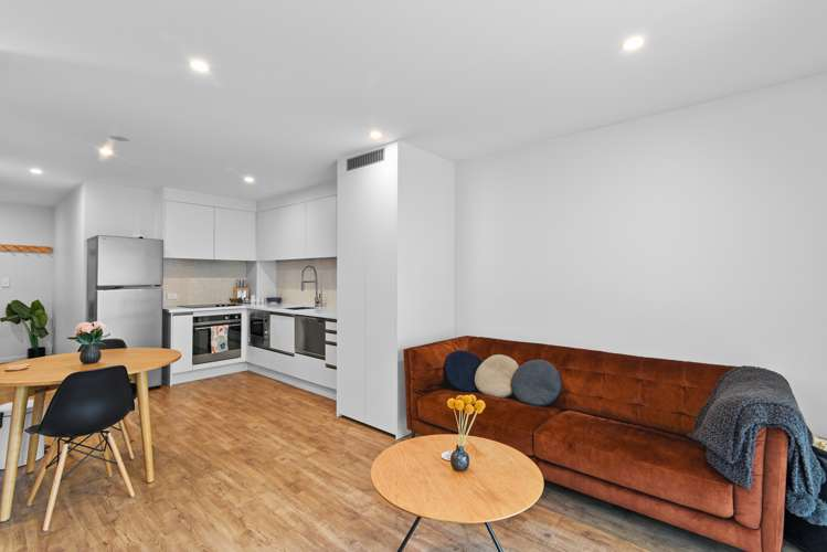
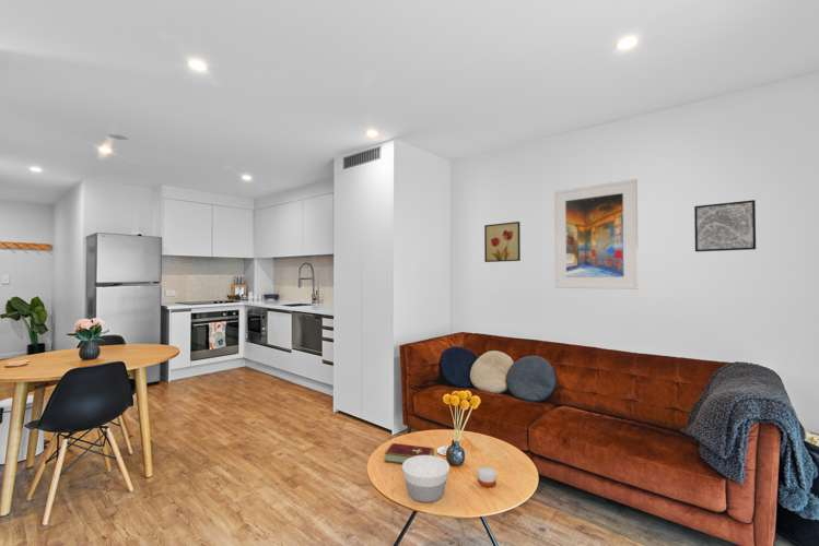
+ bowl [401,455,451,503]
+ wall art [693,199,757,253]
+ hardcover book [384,442,435,465]
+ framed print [553,178,640,290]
+ candle [477,466,498,488]
+ wall art [483,221,522,263]
